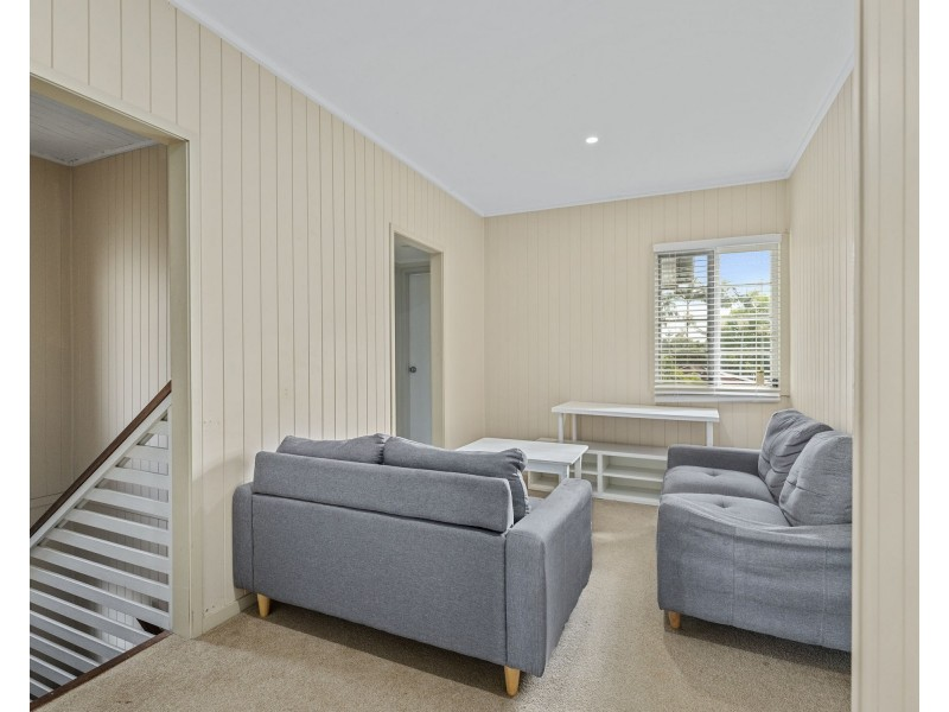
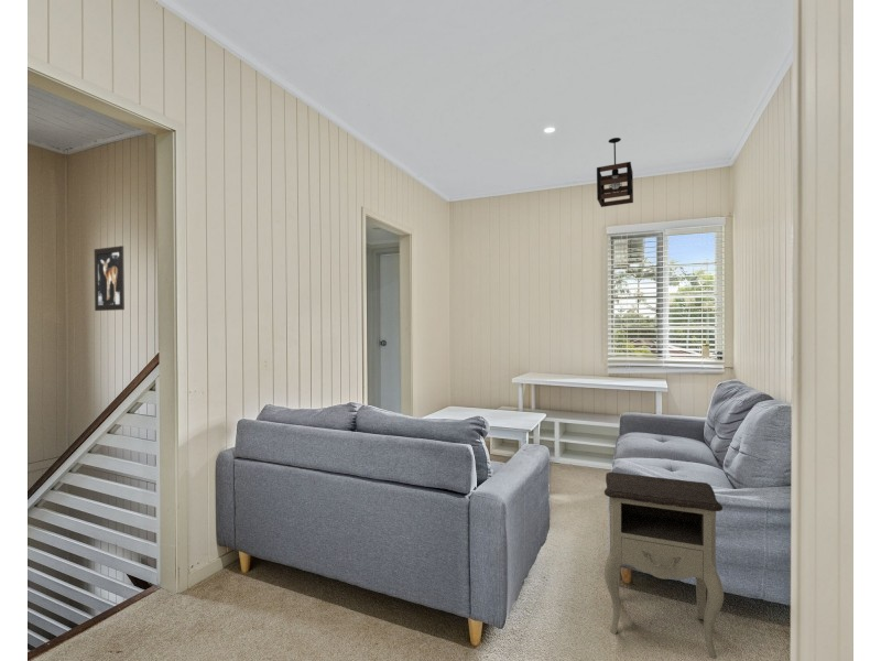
+ pendant light [596,137,634,208]
+ nightstand [603,472,725,660]
+ wall art [94,245,126,312]
